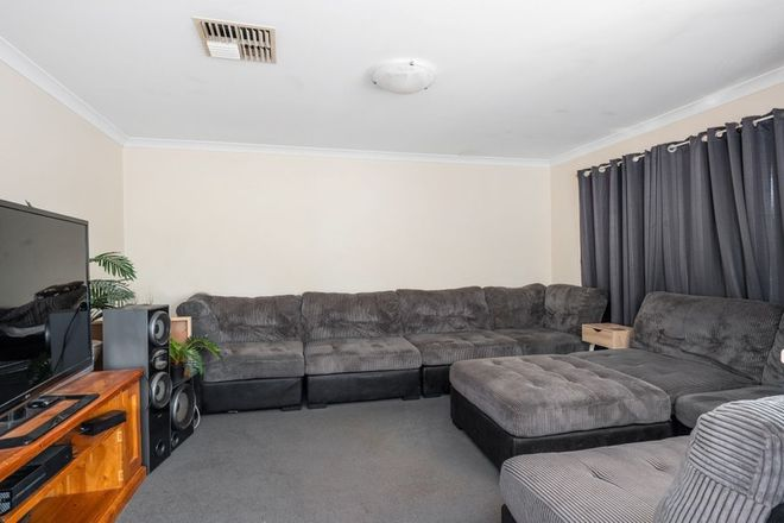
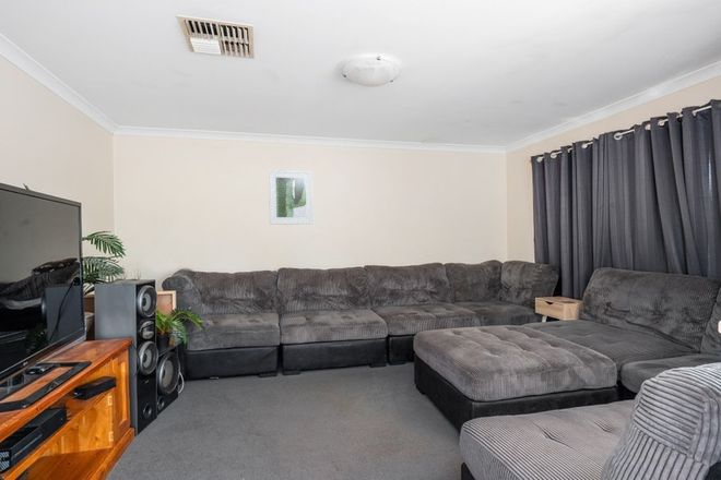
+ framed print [268,169,315,226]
